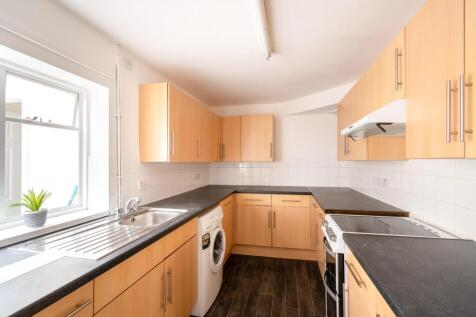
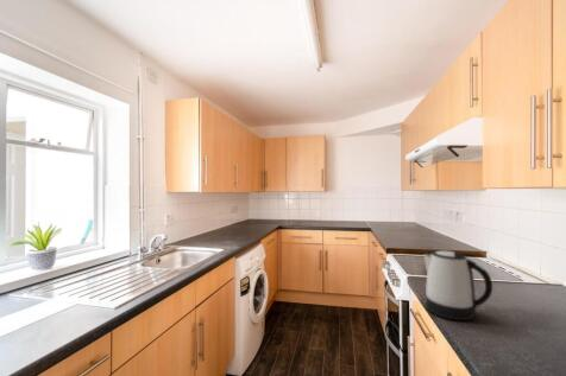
+ kettle [422,250,493,321]
